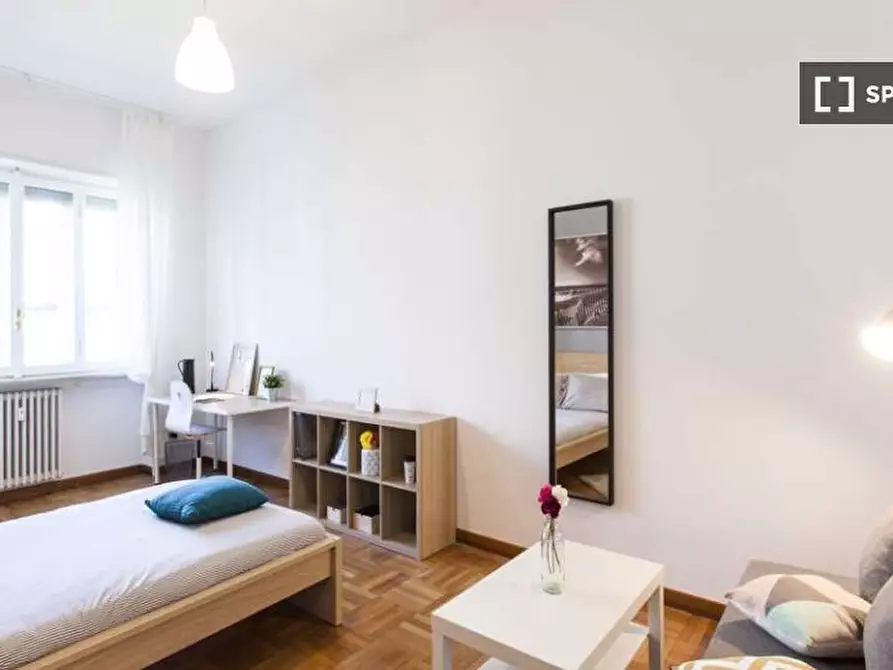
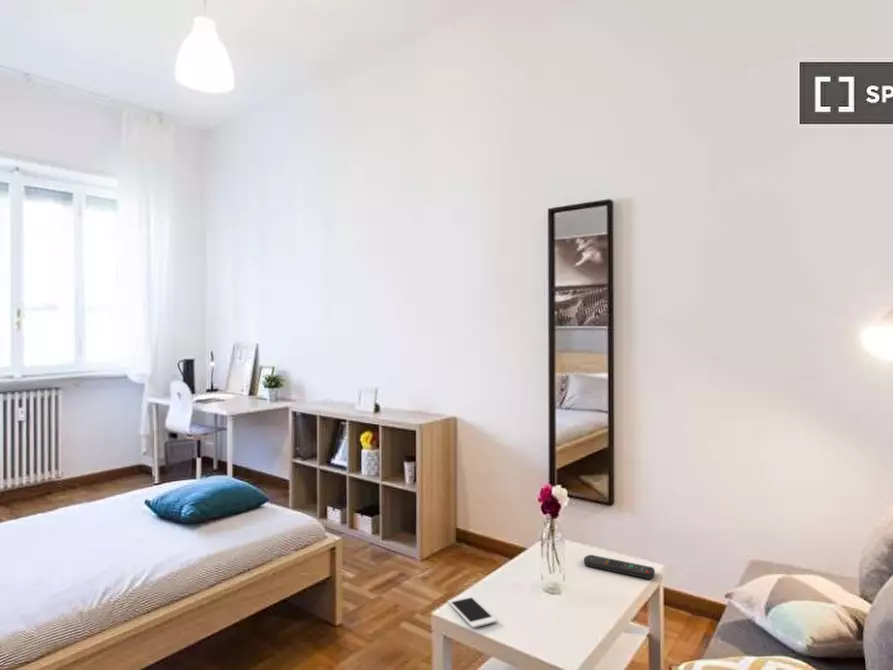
+ cell phone [447,595,498,629]
+ remote control [583,554,656,580]
